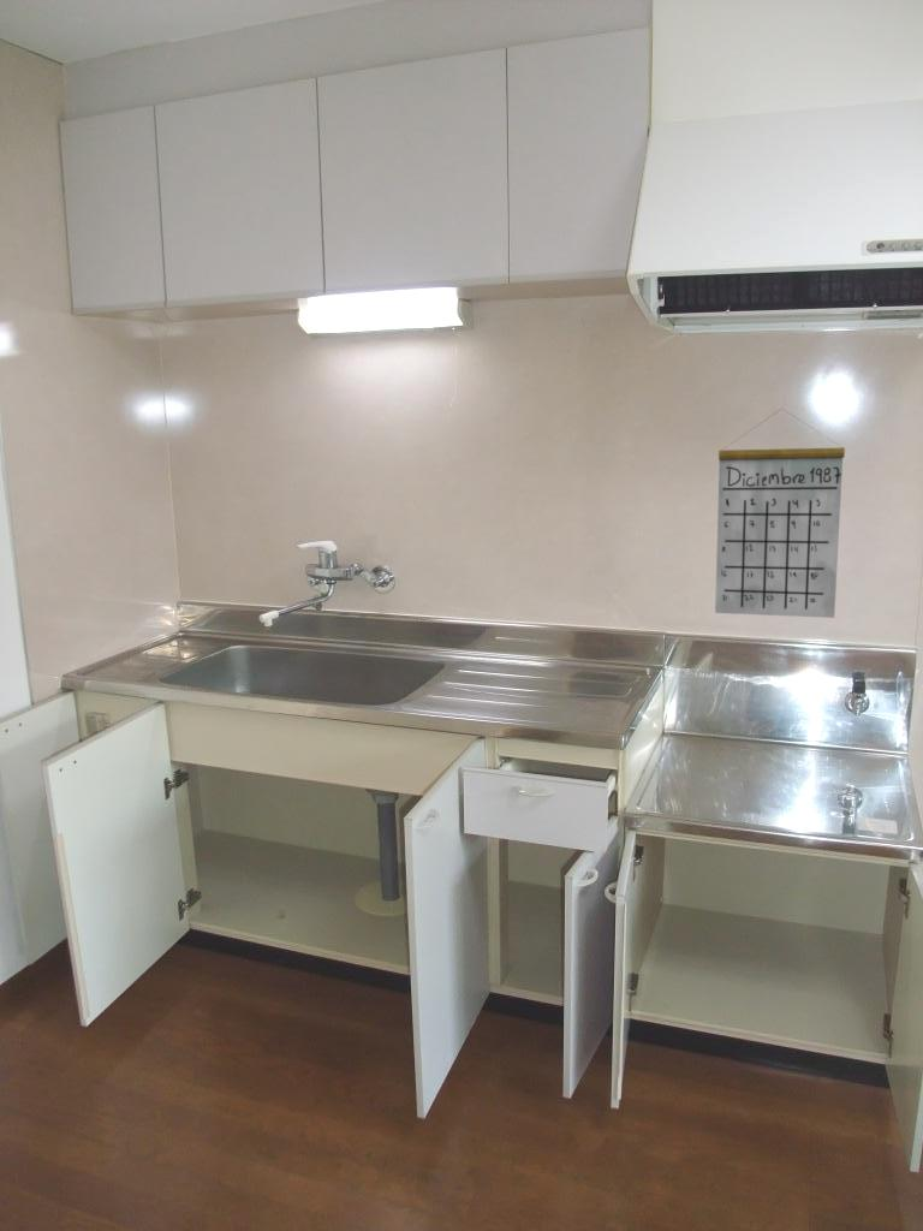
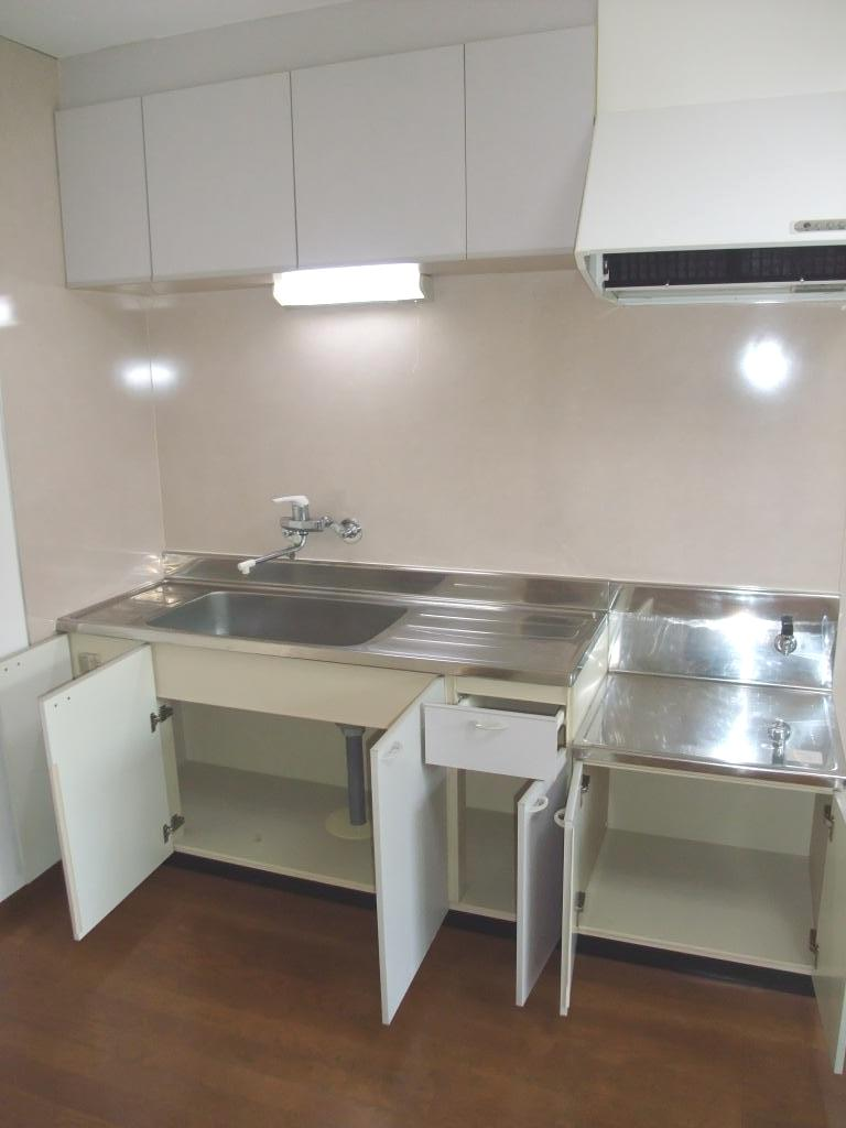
- calendar [714,408,846,619]
